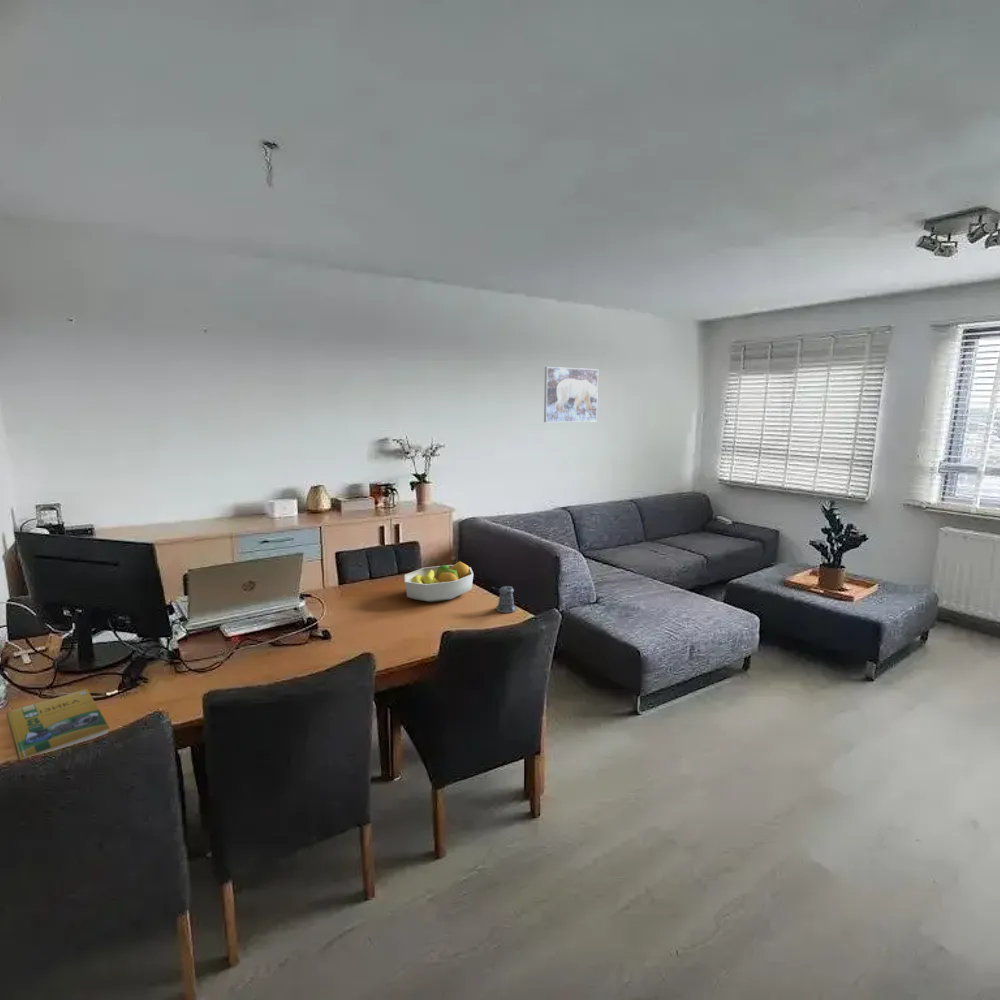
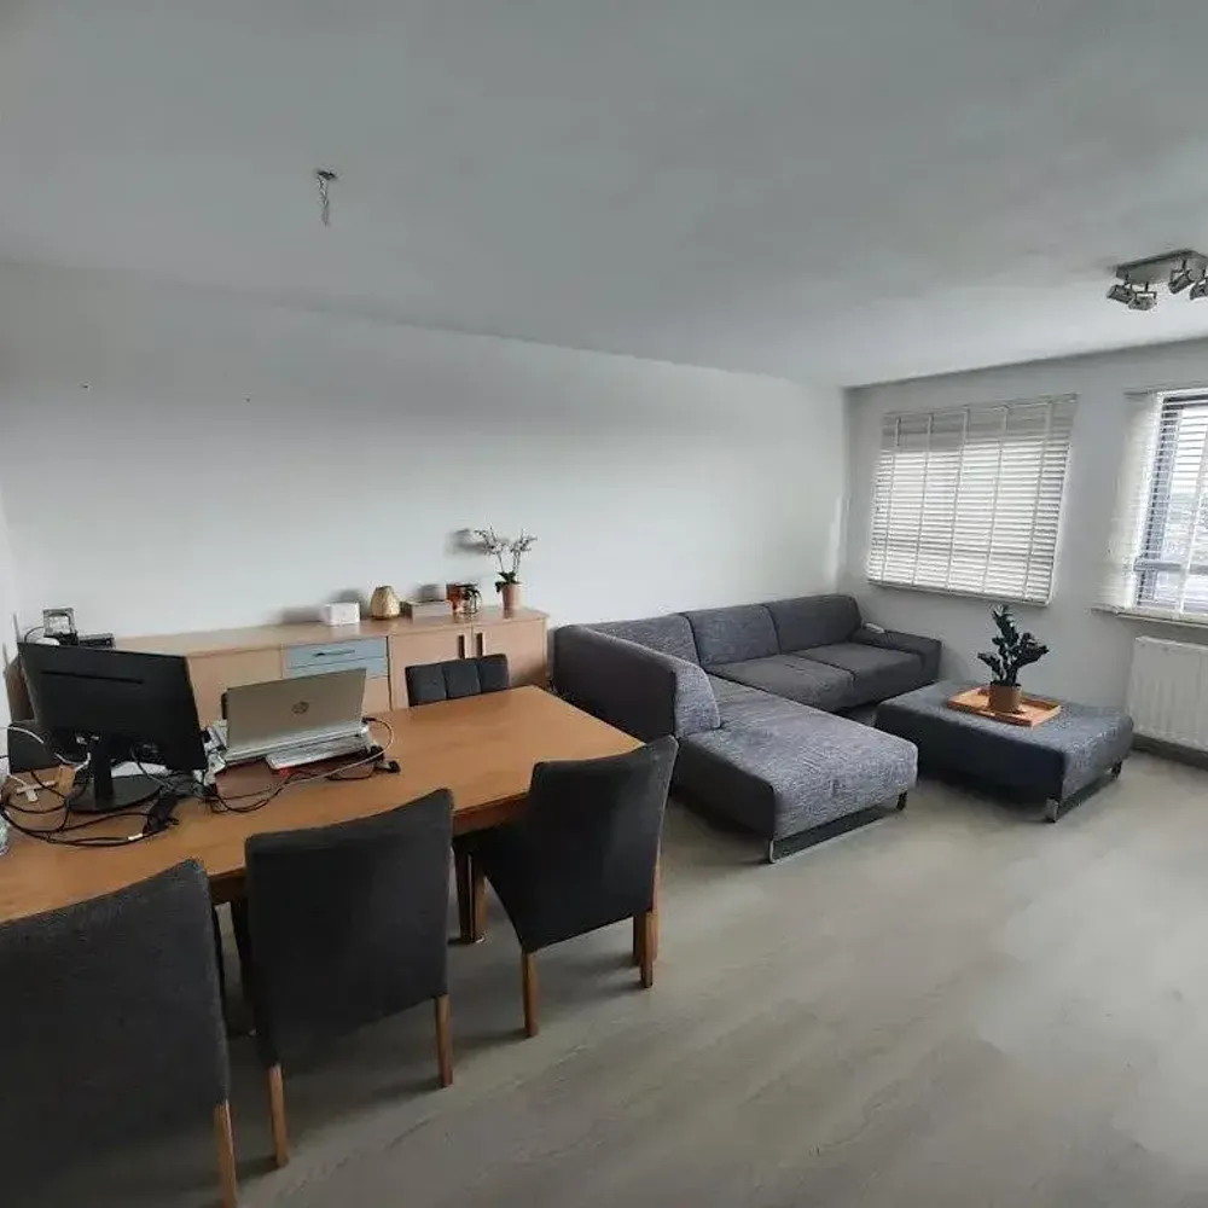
- booklet [5,688,111,761]
- fruit bowl [404,560,474,603]
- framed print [543,366,599,423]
- pepper shaker [490,585,517,614]
